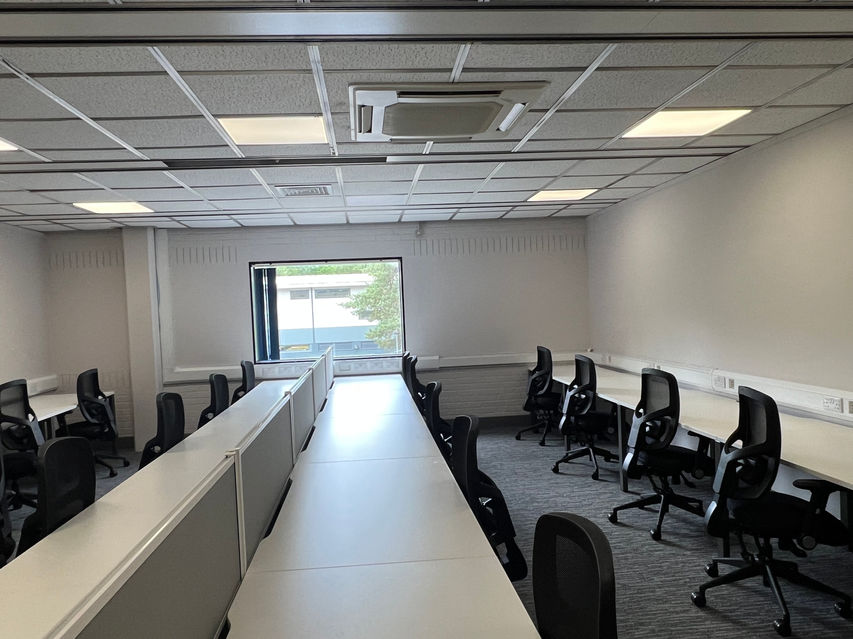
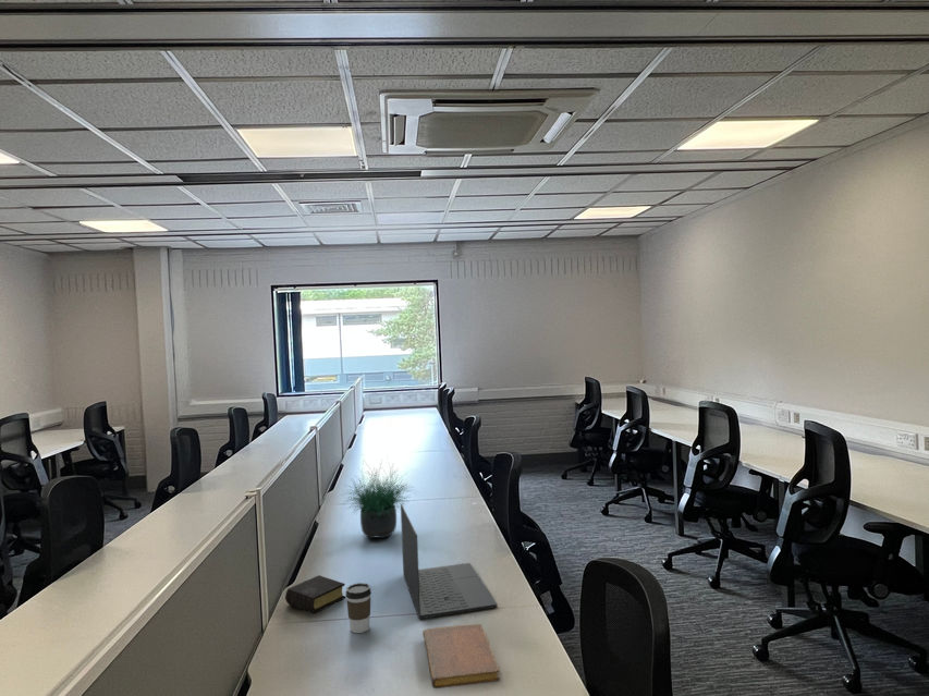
+ coffee cup [344,582,372,634]
+ potted plant [341,455,419,539]
+ book [284,574,346,614]
+ laptop [400,503,498,620]
+ notebook [421,623,501,689]
